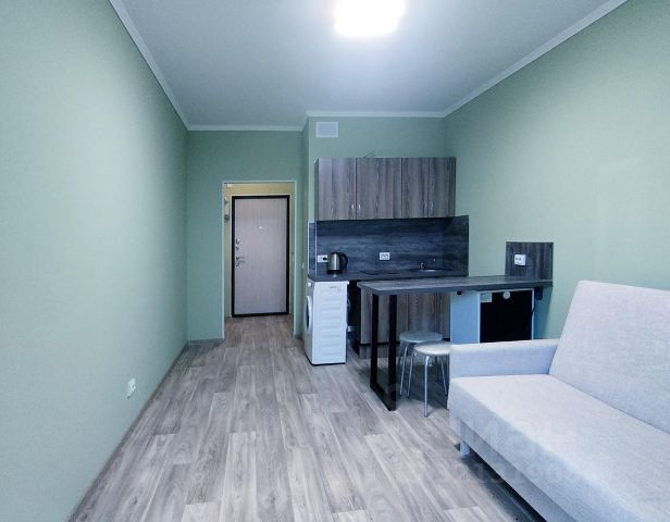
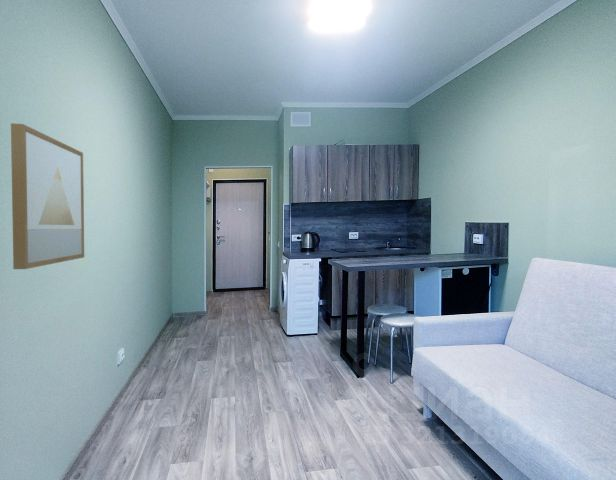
+ wall art [10,122,85,270]
